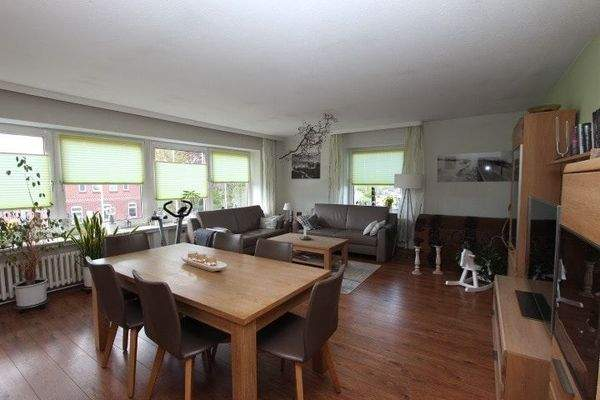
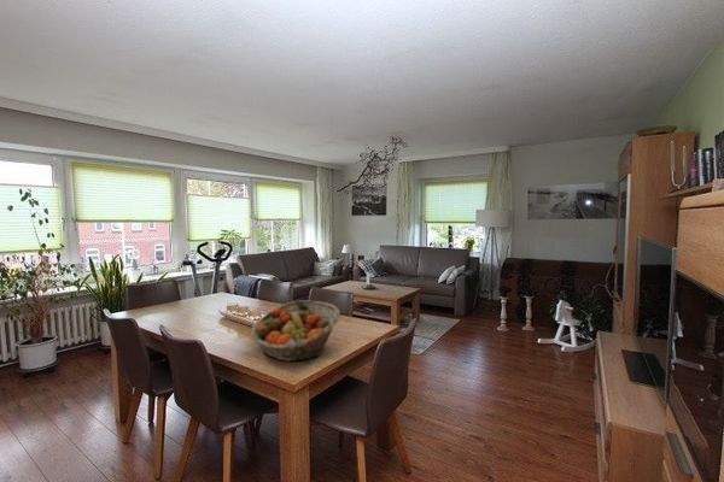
+ fruit basket [250,299,340,363]
